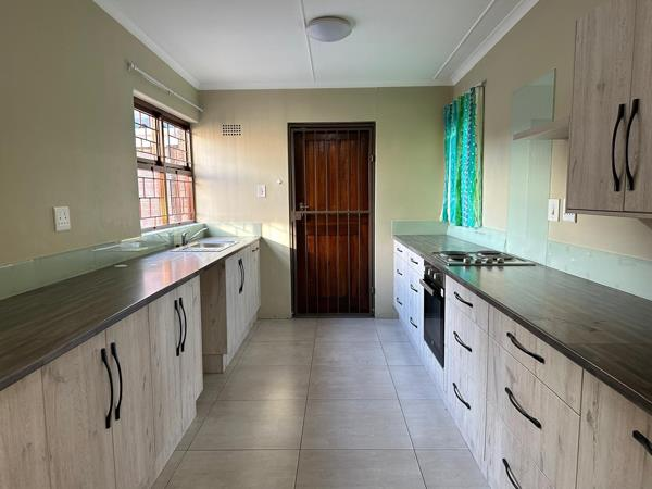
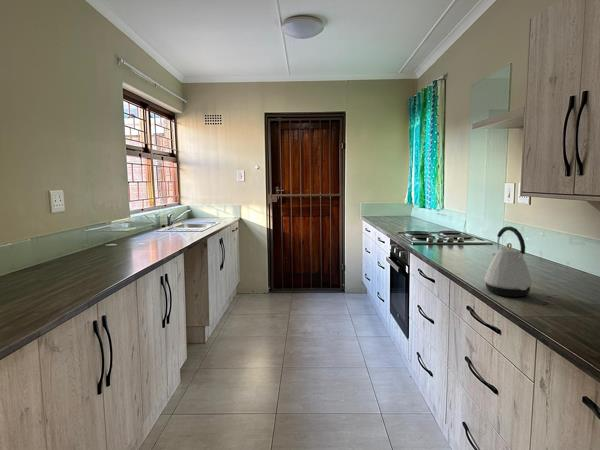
+ kettle [483,226,533,298]
